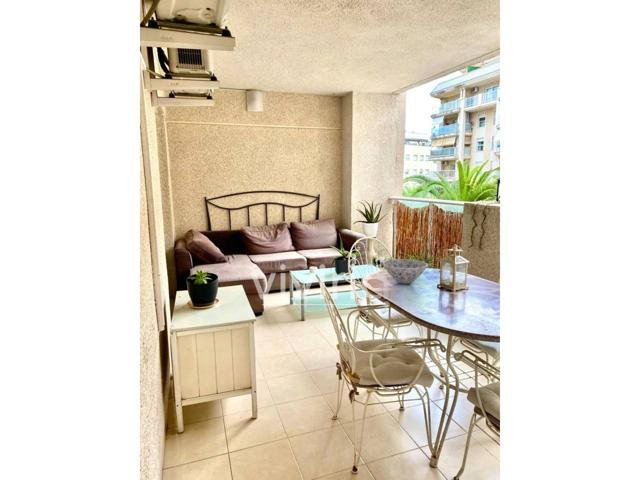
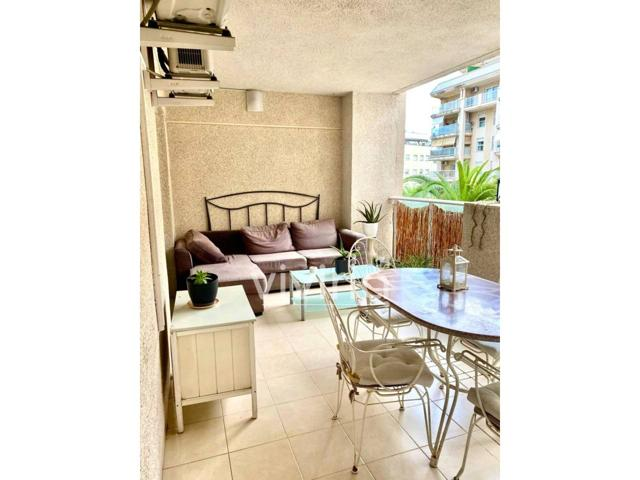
- bowl [382,258,429,285]
